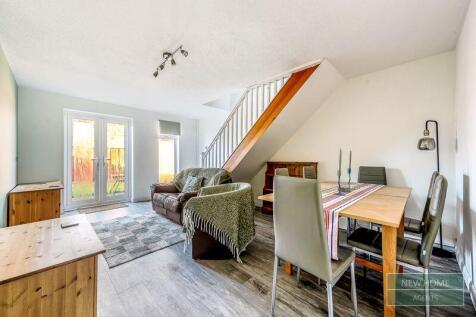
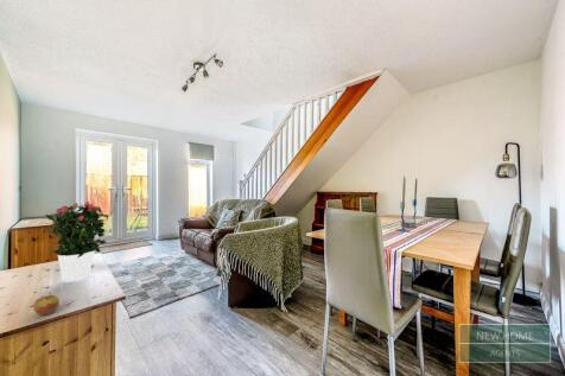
+ apple [32,292,61,316]
+ potted flower [43,200,110,282]
